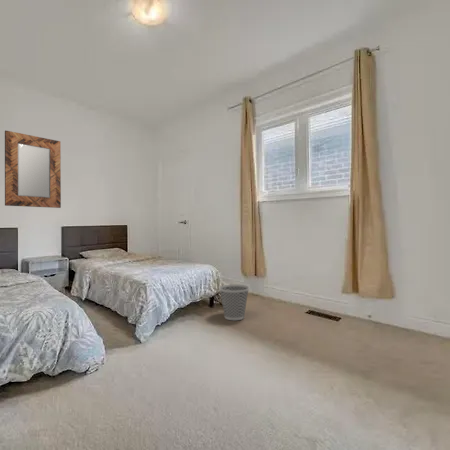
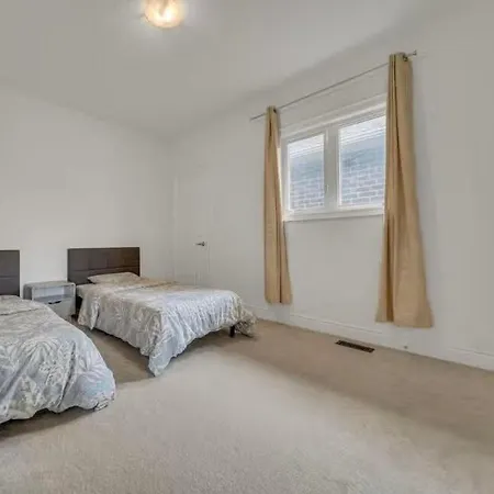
- home mirror [4,130,62,209]
- wastebasket [218,284,250,321]
